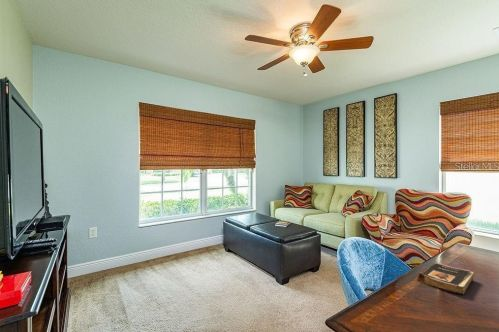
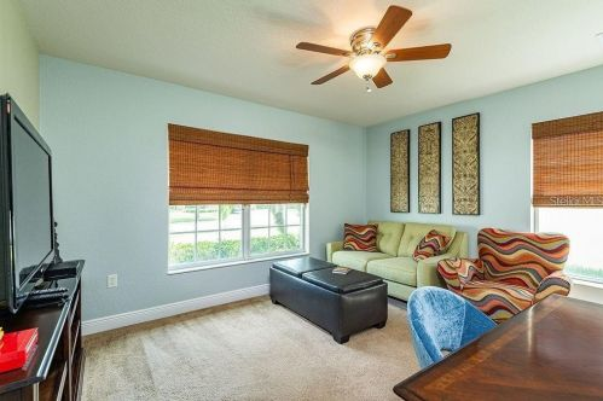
- book [416,262,475,295]
